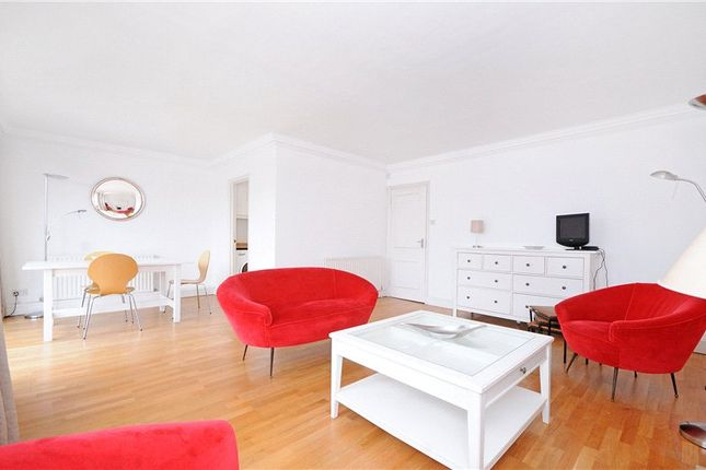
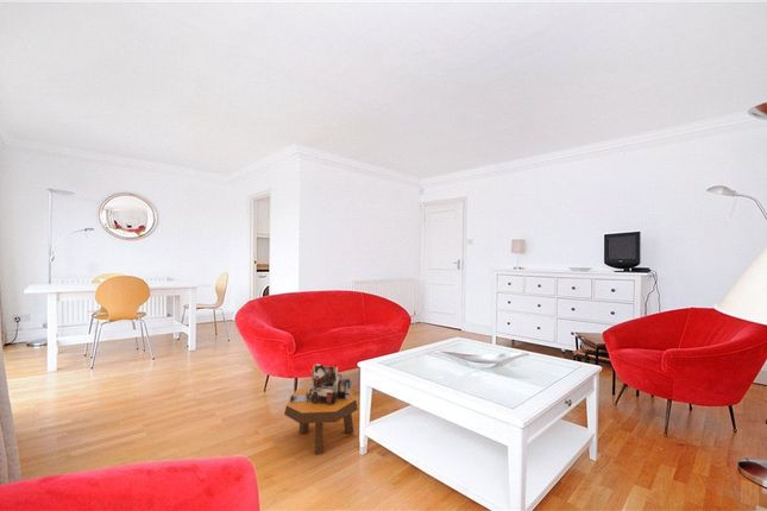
+ ruined building [289,362,353,405]
+ footstool [283,386,359,455]
